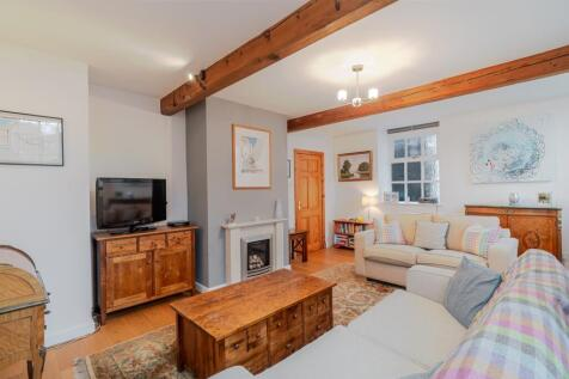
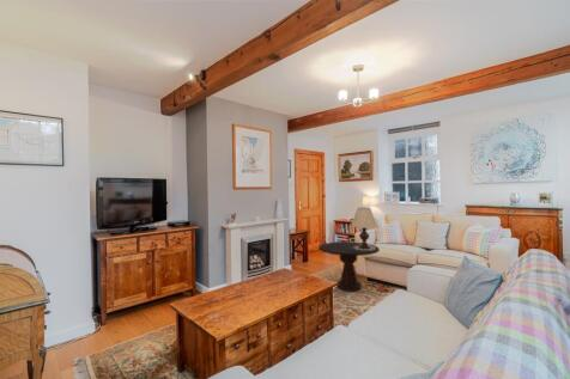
+ side table [317,240,381,293]
+ table lamp [350,207,378,250]
